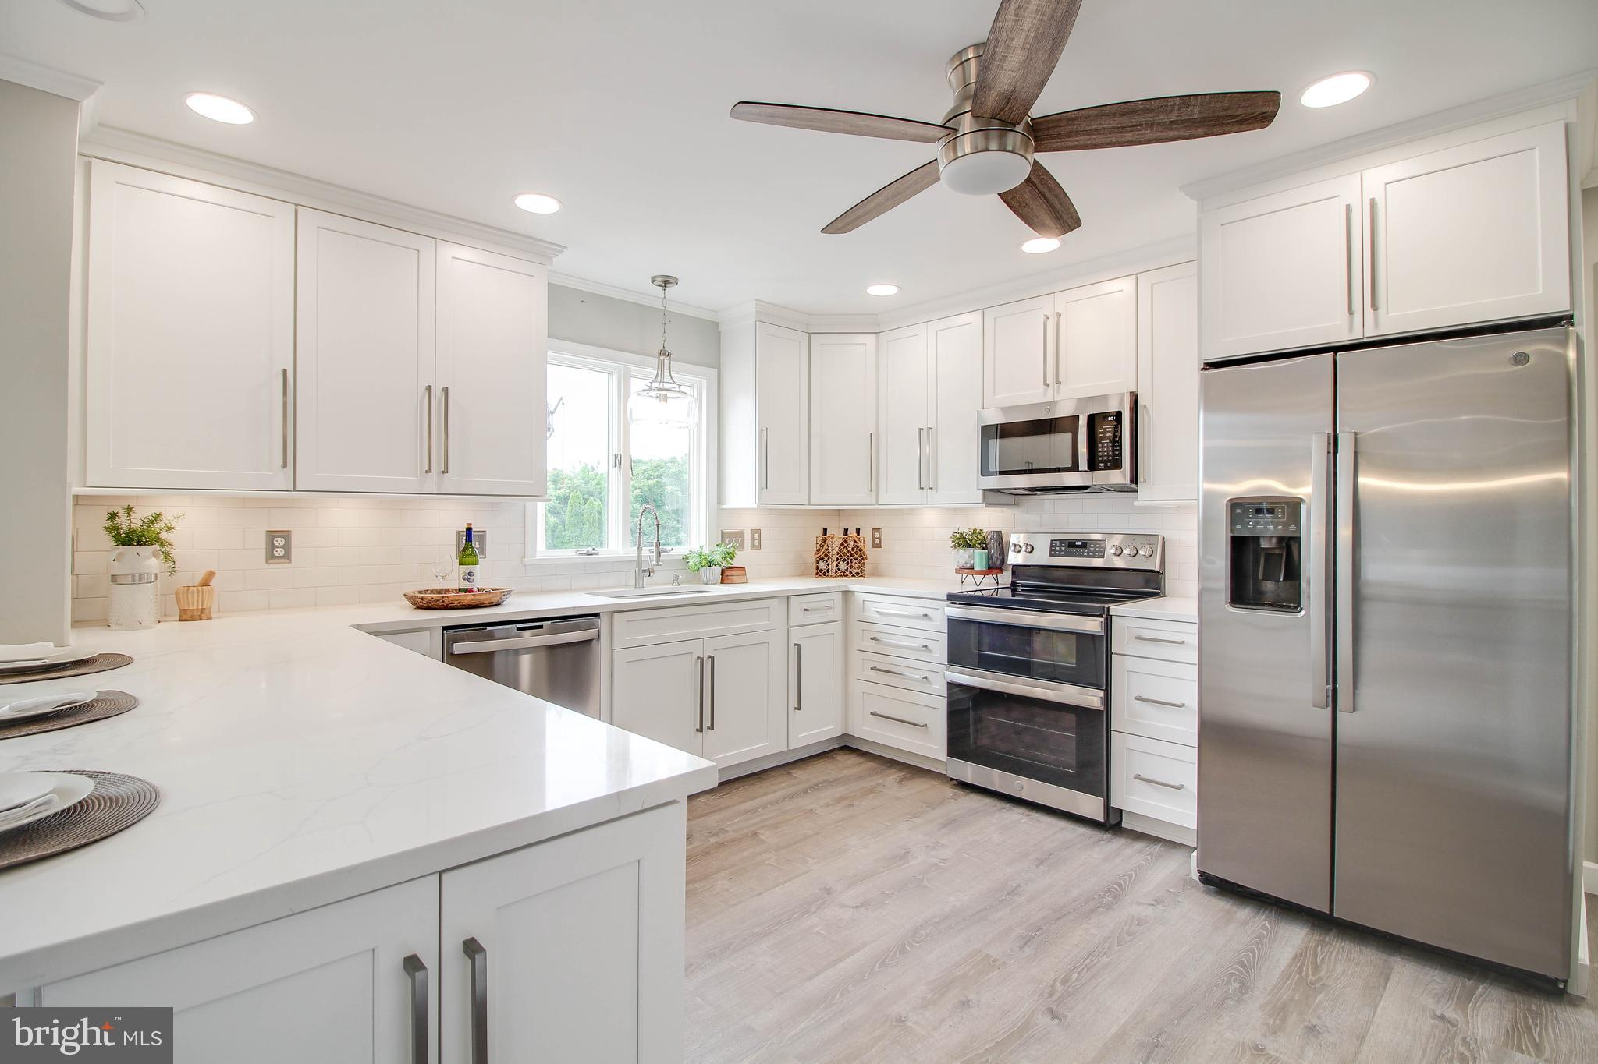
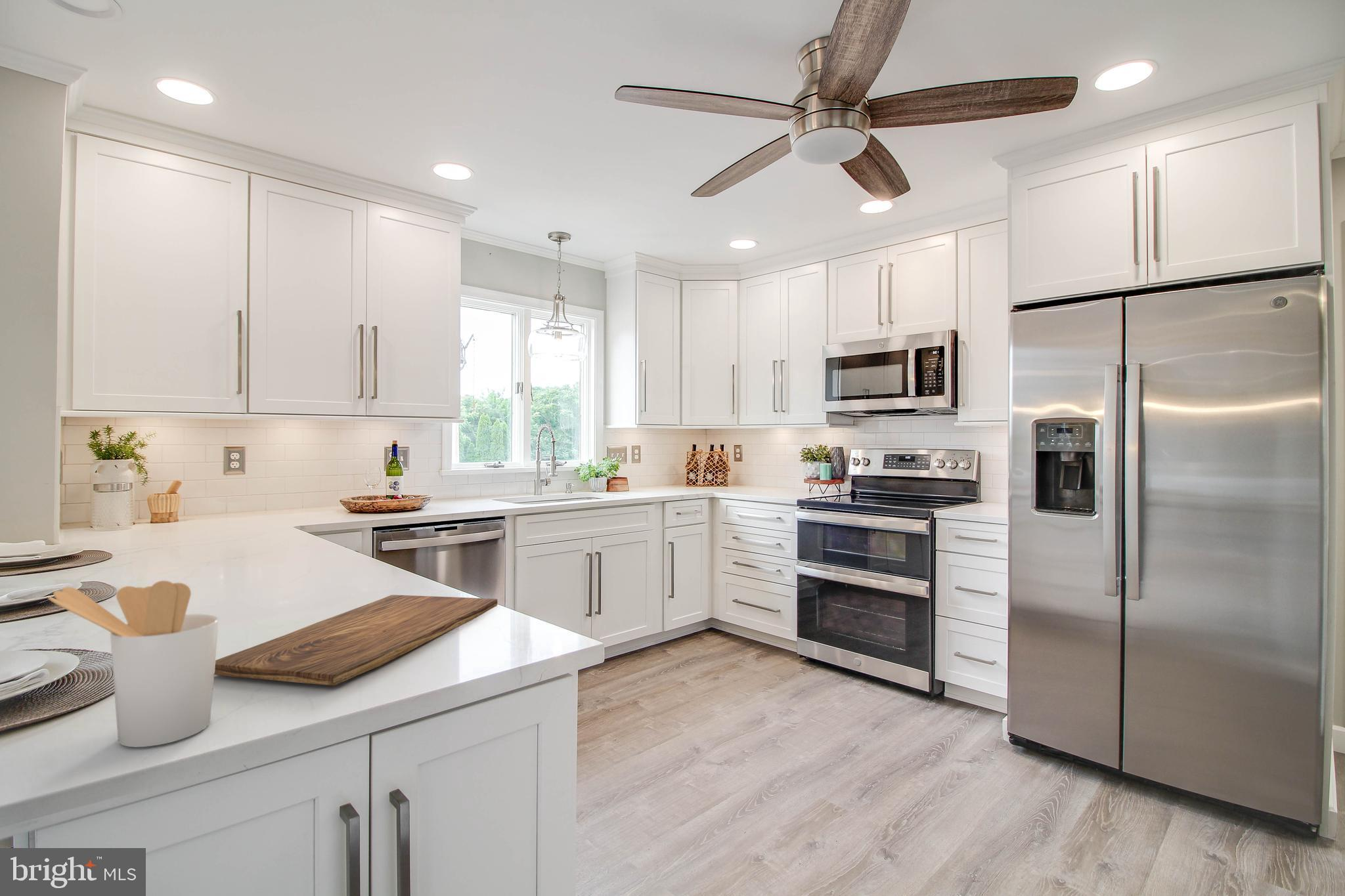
+ cutting board [214,594,498,686]
+ utensil holder [47,580,219,748]
